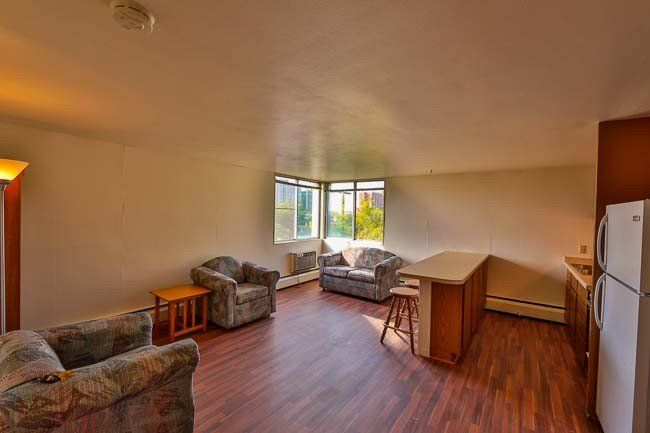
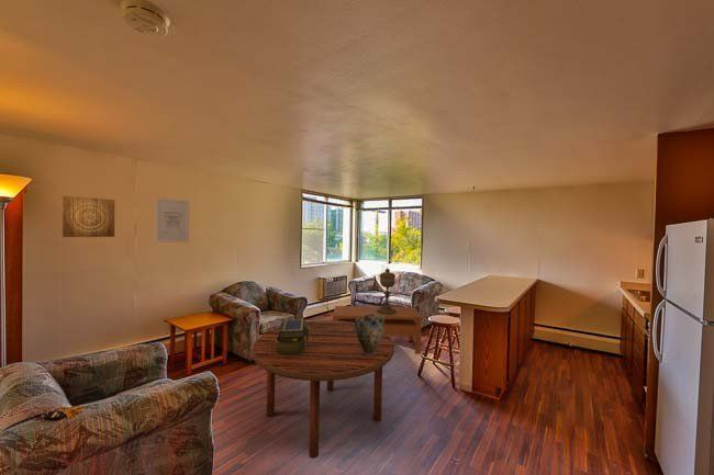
+ wall art [155,197,190,244]
+ coffee table [332,305,423,355]
+ wall art [62,195,115,238]
+ stack of books [275,318,311,355]
+ decorative urn [377,265,397,315]
+ dining table [250,319,395,460]
+ ceramic jug [354,313,384,355]
